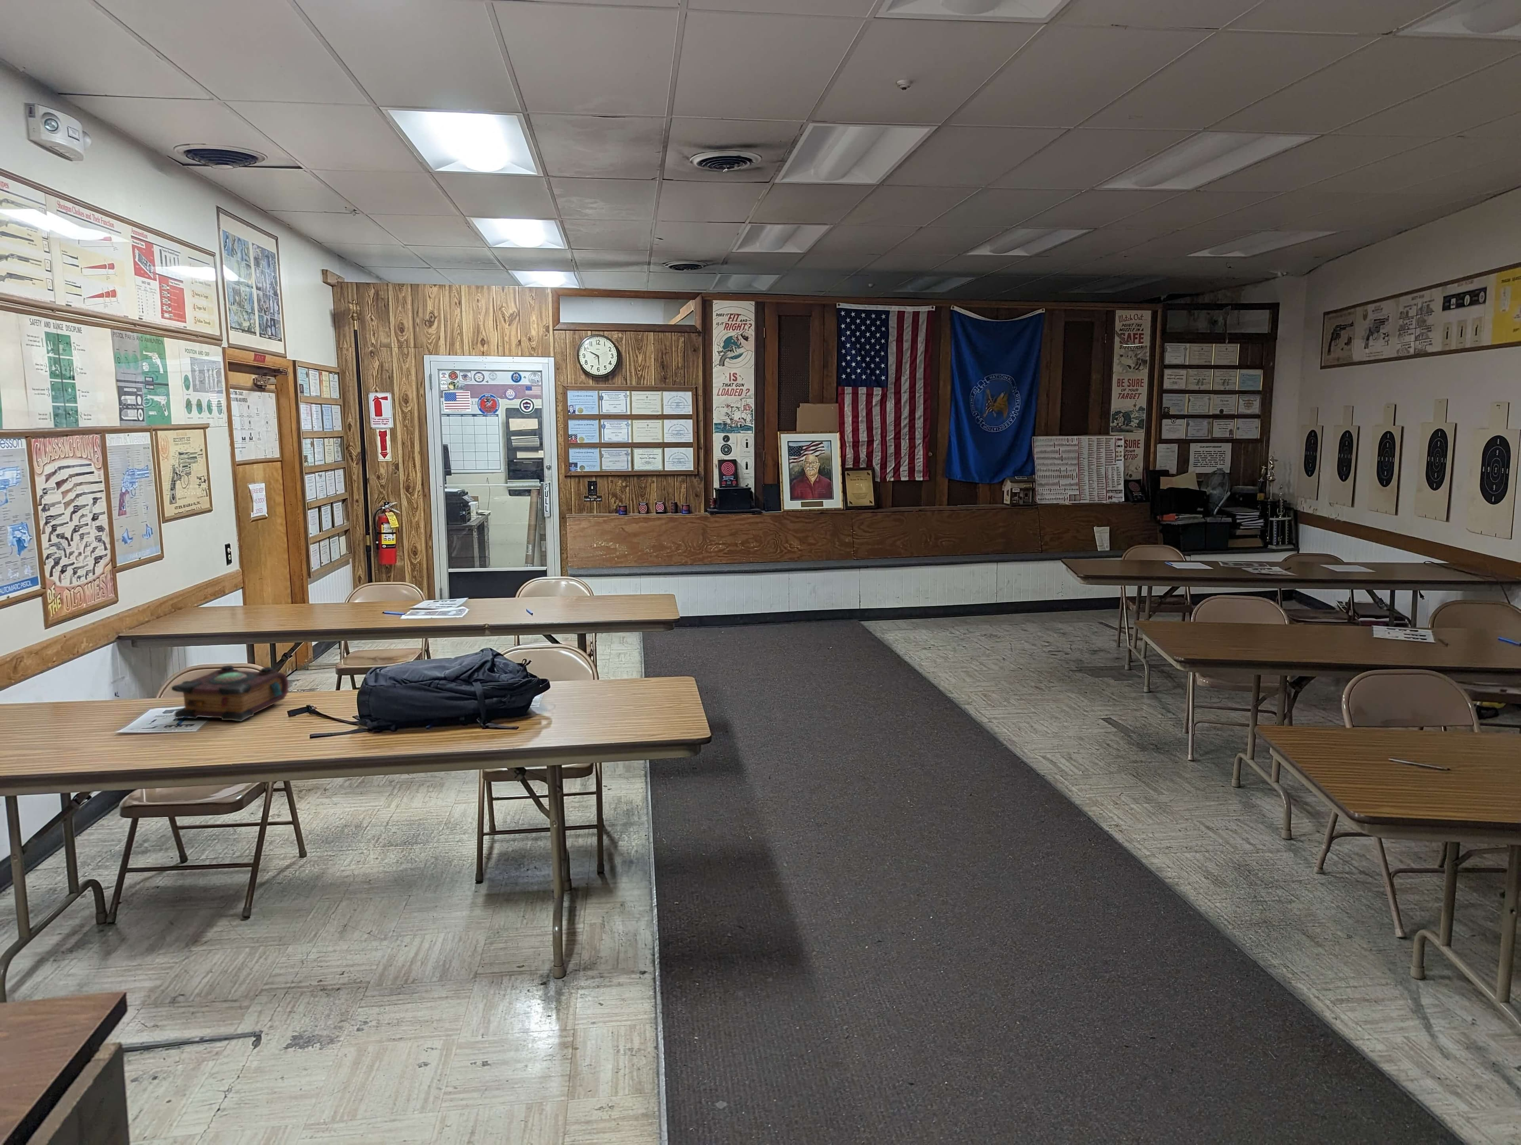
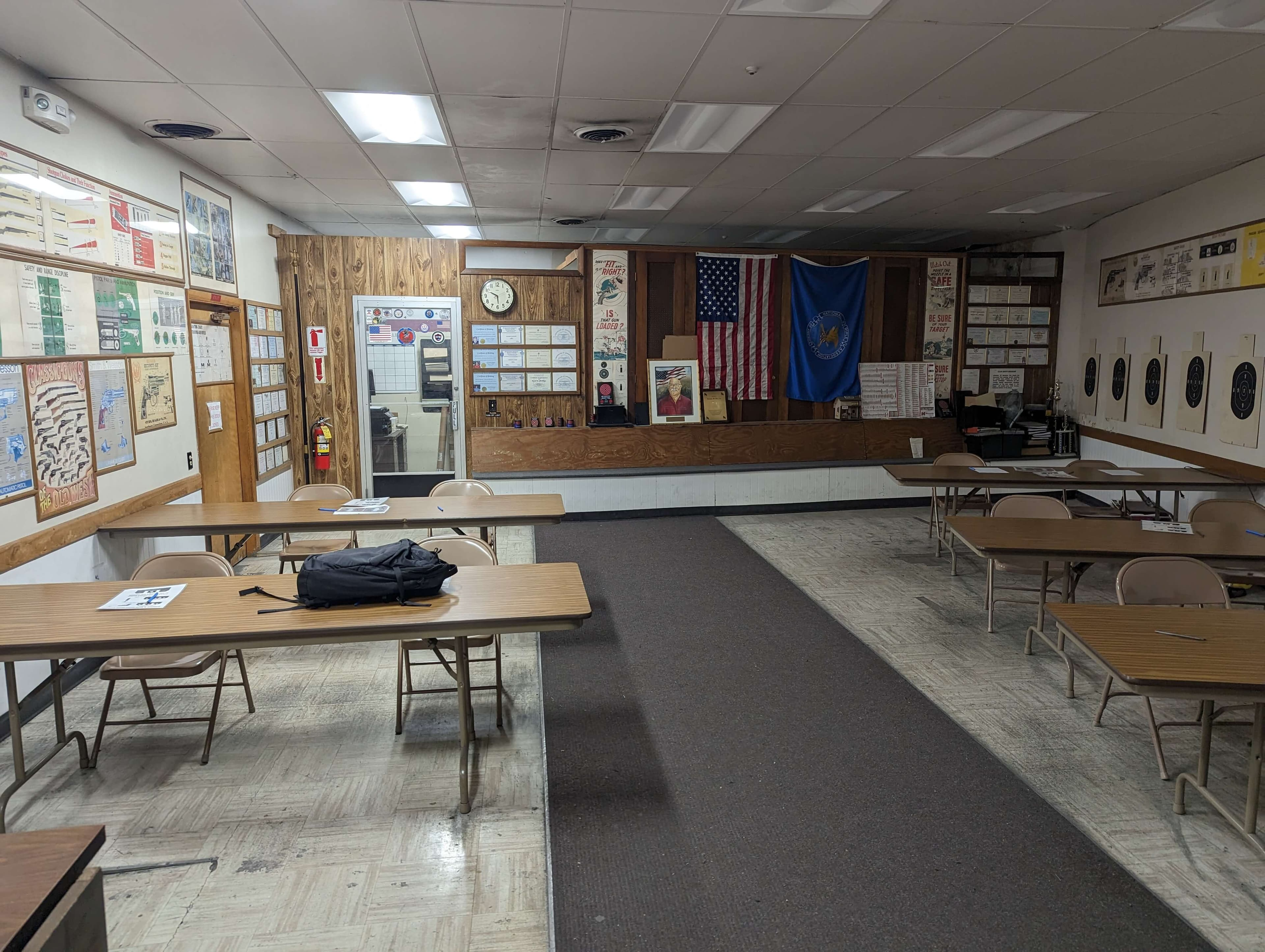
- book [171,665,289,722]
